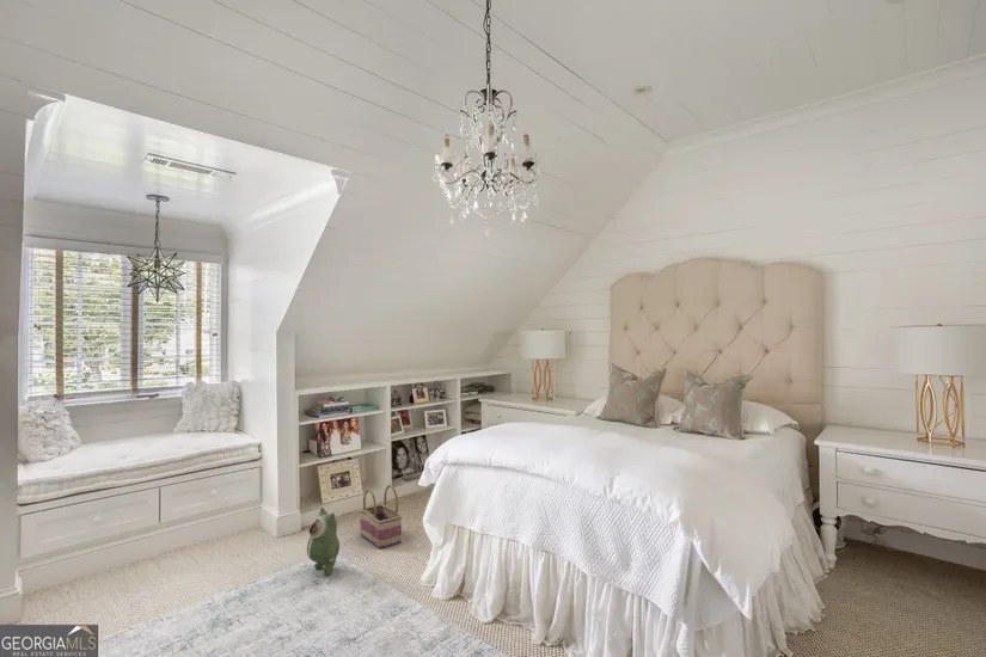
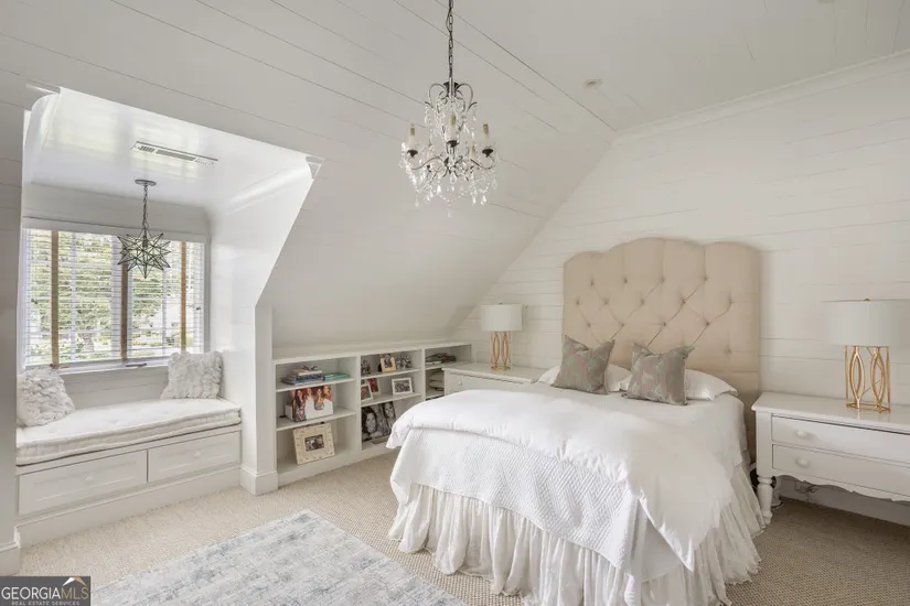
- basket [359,484,403,549]
- plush toy [306,506,341,577]
